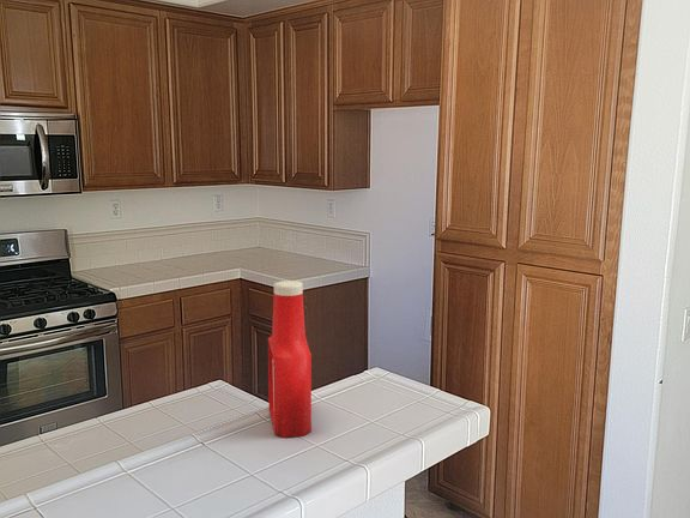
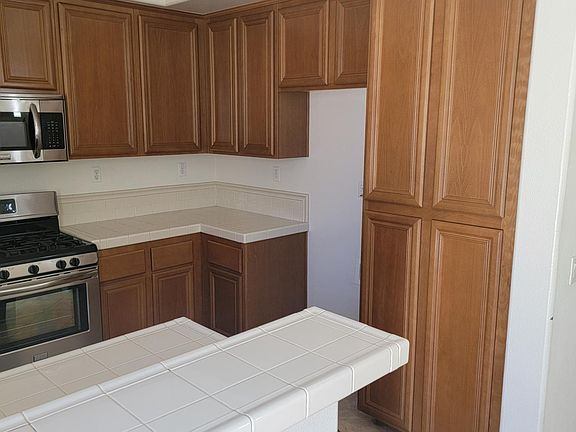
- soap bottle [267,279,313,439]
